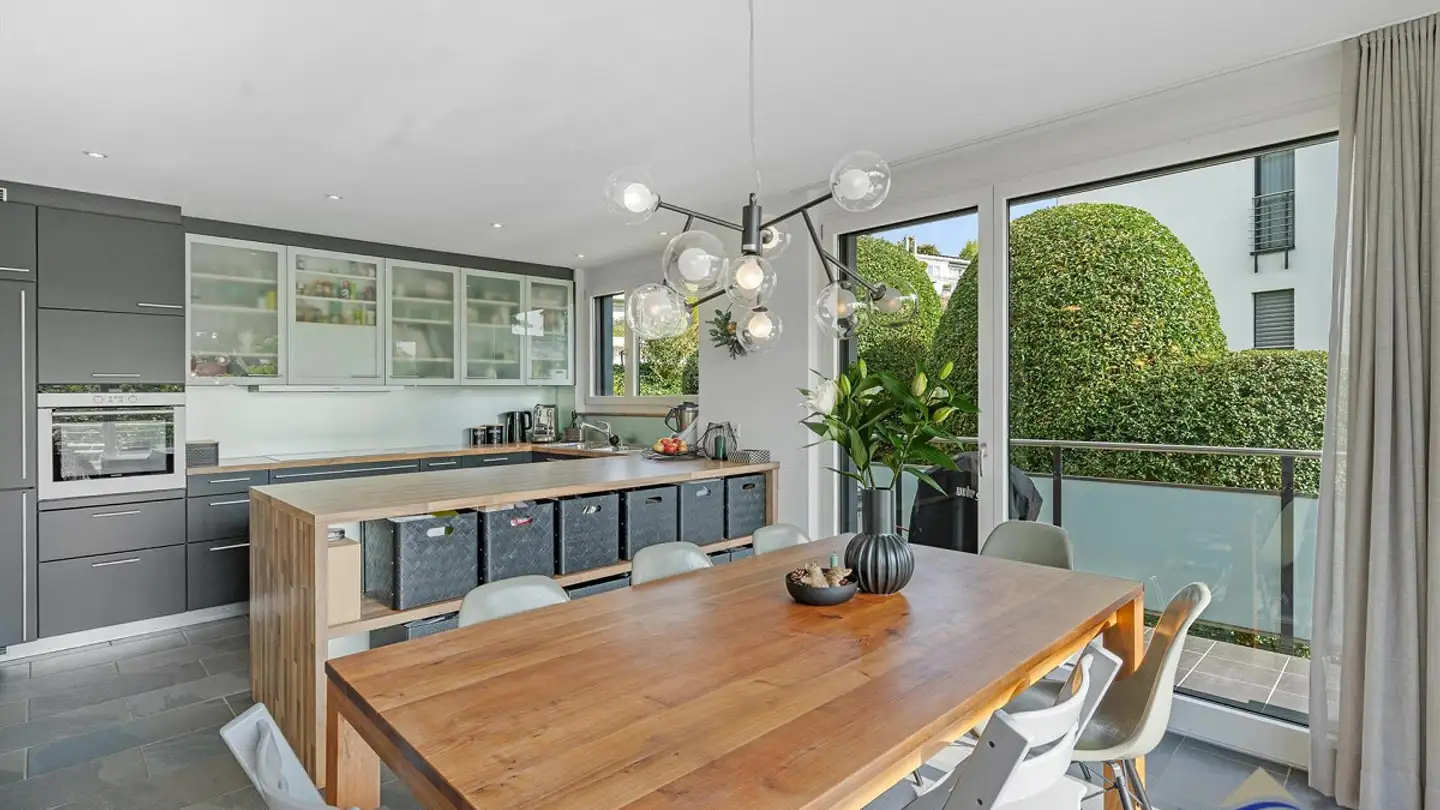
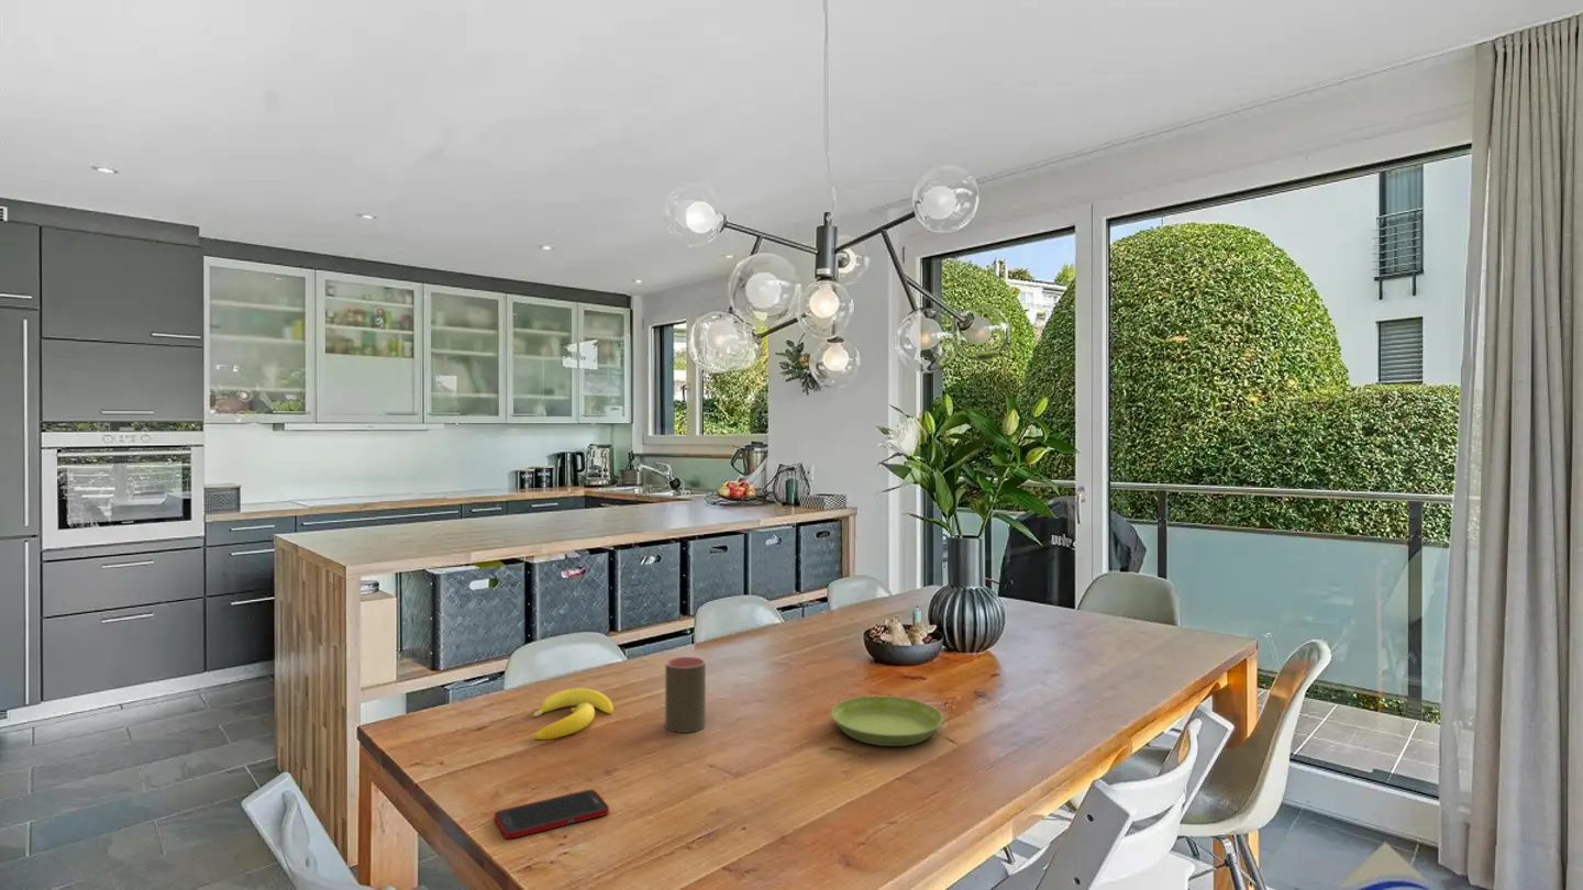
+ cup [664,656,707,734]
+ cell phone [494,789,610,841]
+ banana [532,688,615,741]
+ saucer [830,694,944,747]
